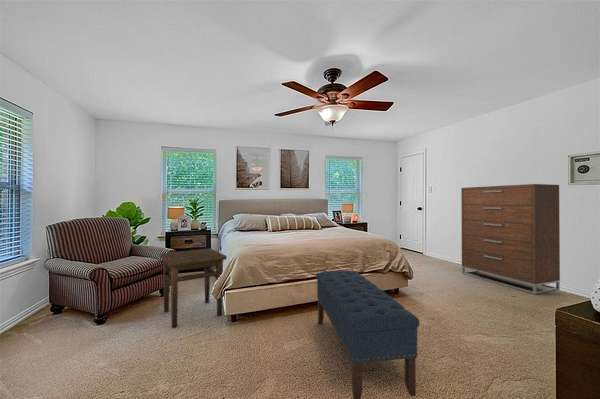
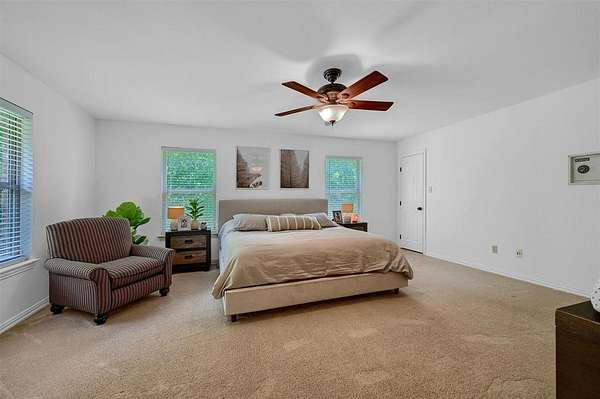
- dresser [460,183,561,295]
- bench [315,269,421,399]
- side table [159,247,228,329]
